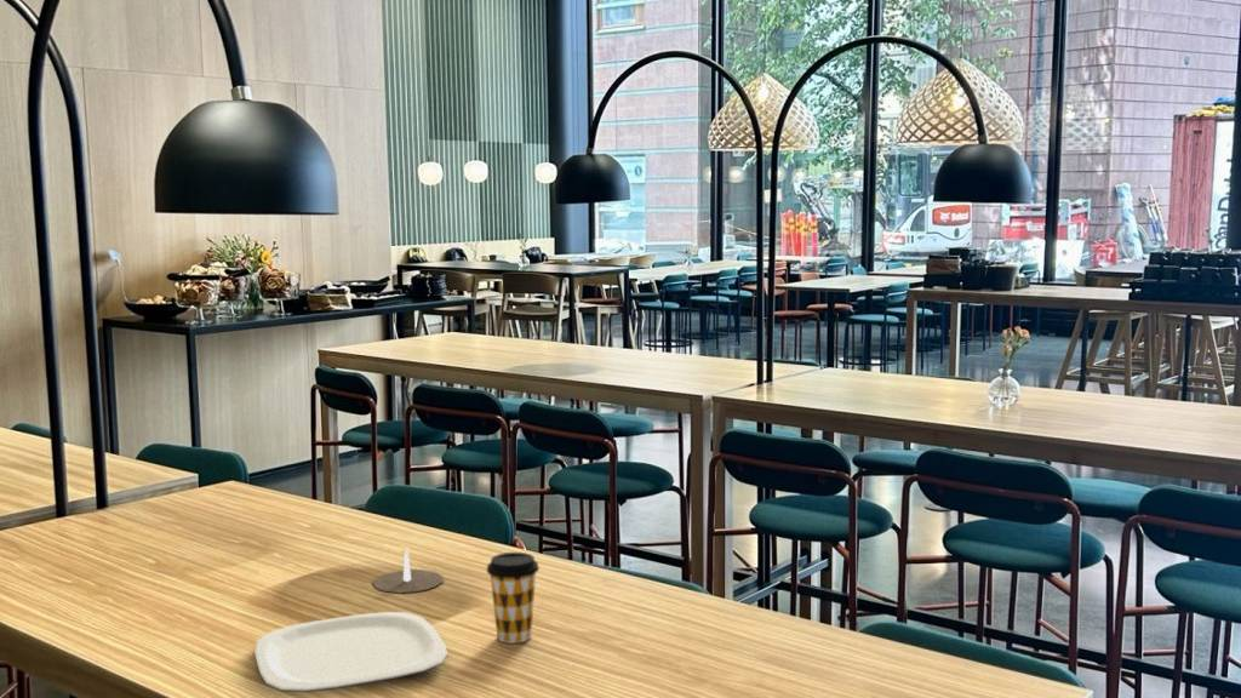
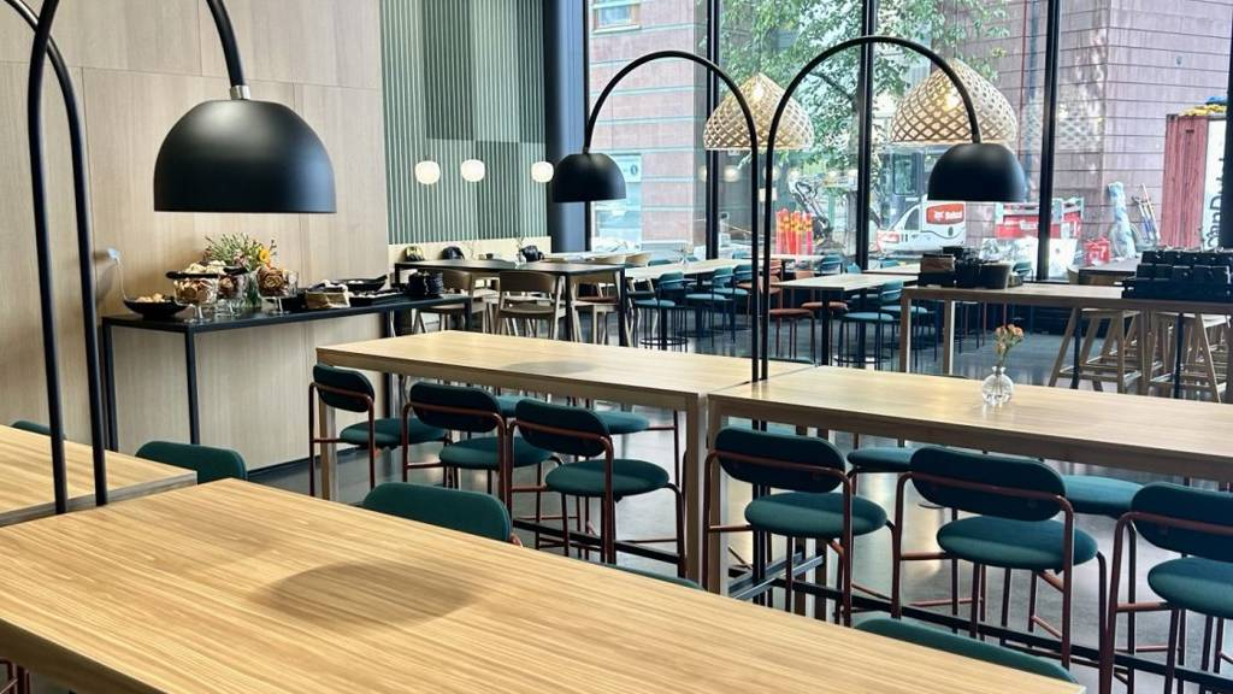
- candle [371,549,445,594]
- coffee cup [486,551,541,645]
- plate [253,611,448,693]
